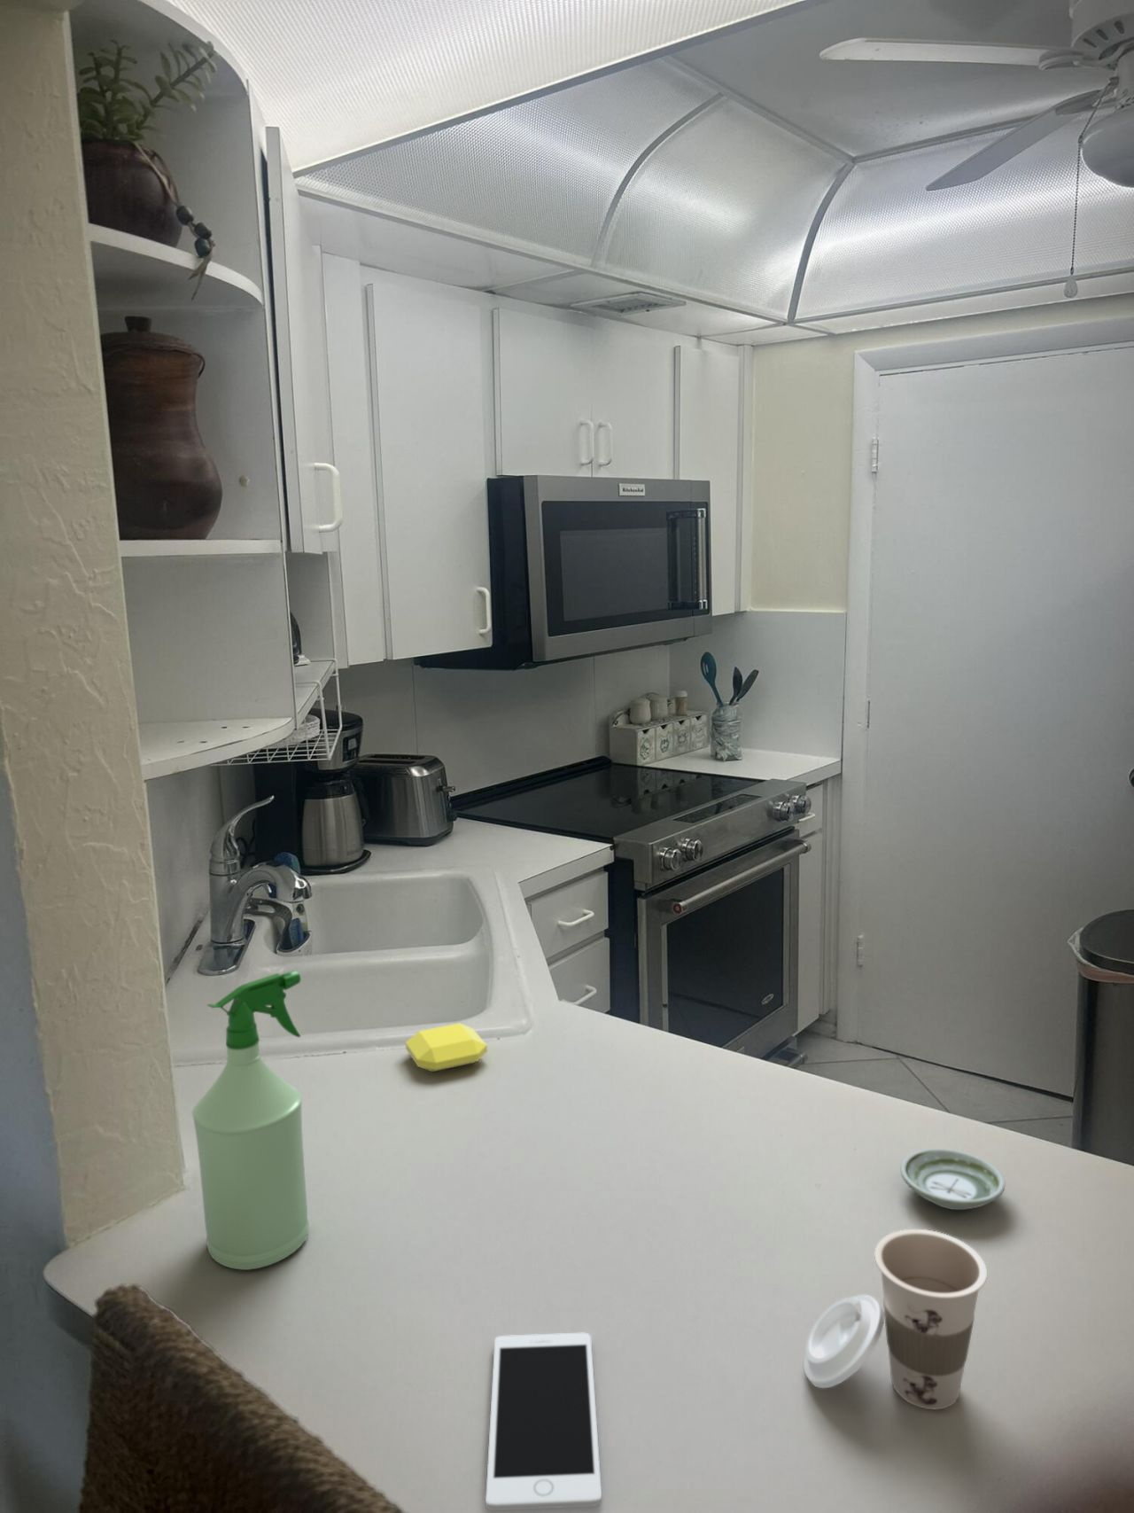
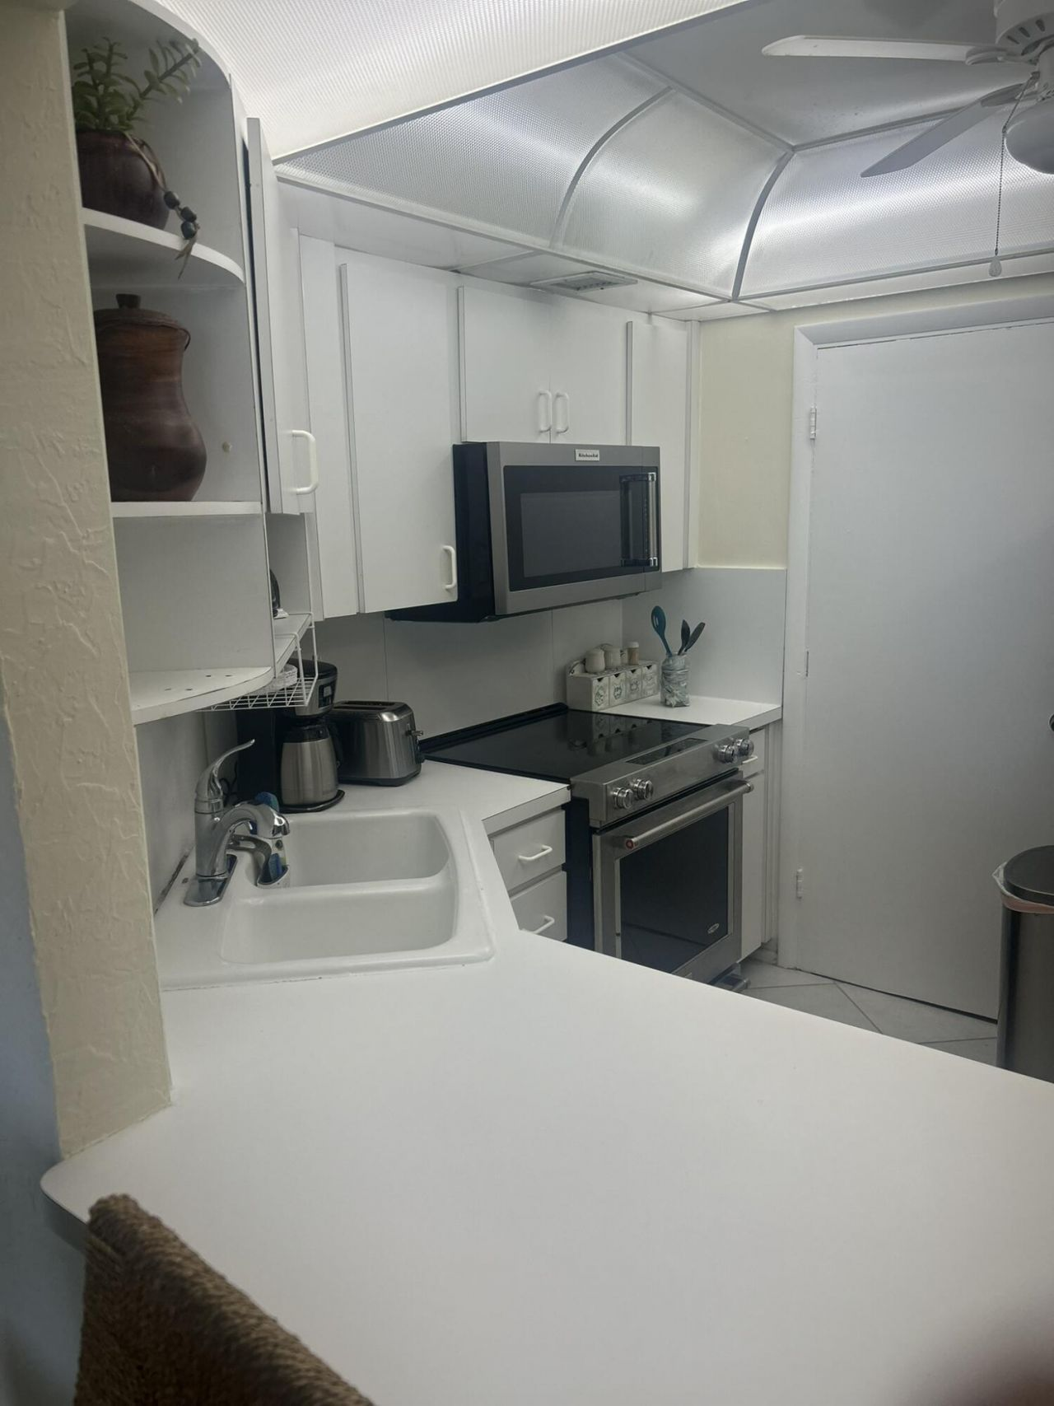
- saucer [901,1147,1005,1210]
- soap bar [405,1022,488,1072]
- spray bottle [192,970,310,1271]
- cup [803,1228,987,1411]
- cell phone [485,1332,603,1512]
